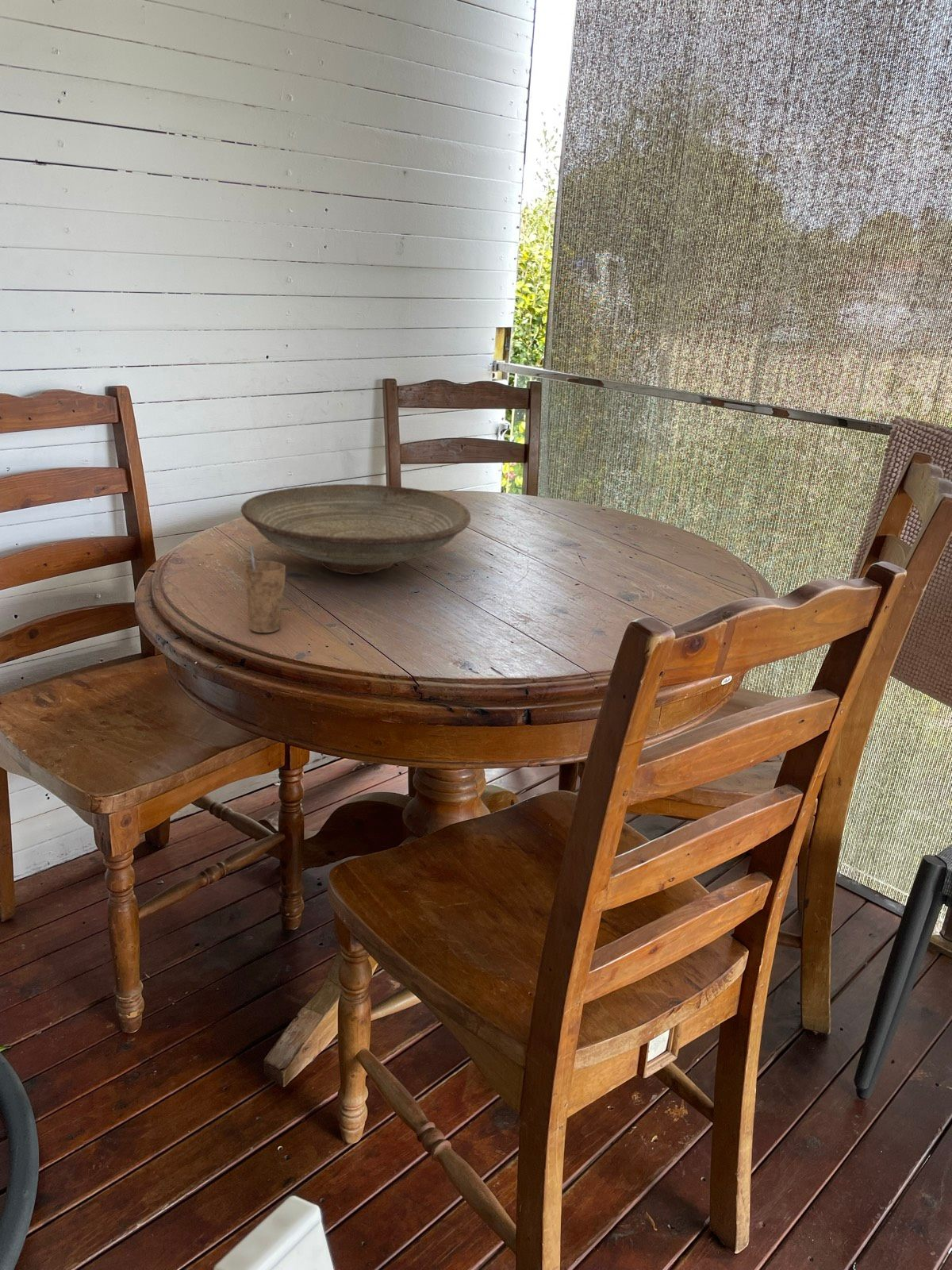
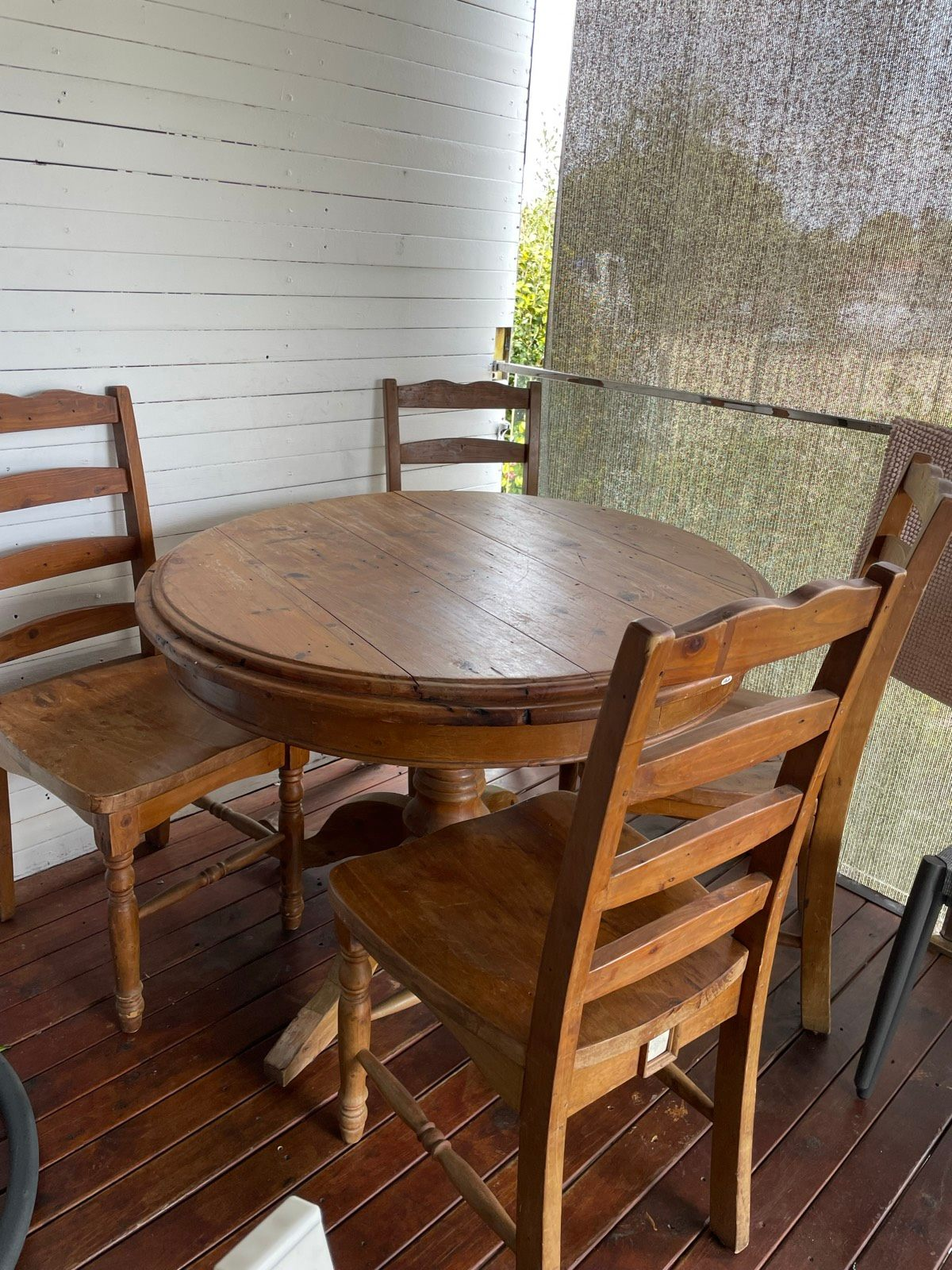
- cup [243,545,286,633]
- decorative bowl [240,483,471,575]
